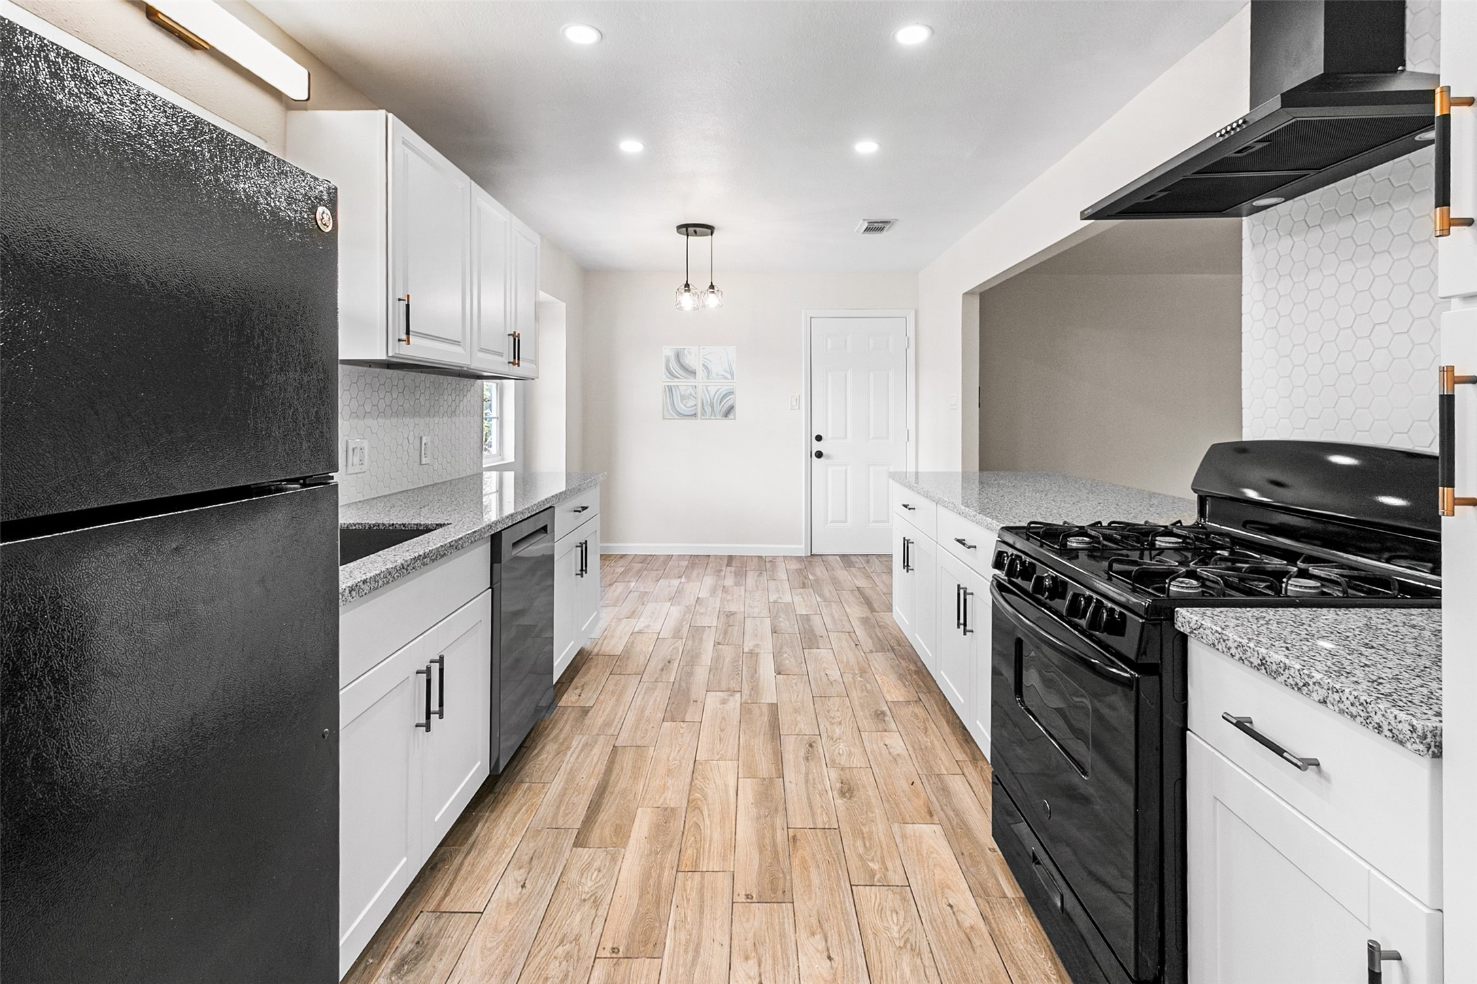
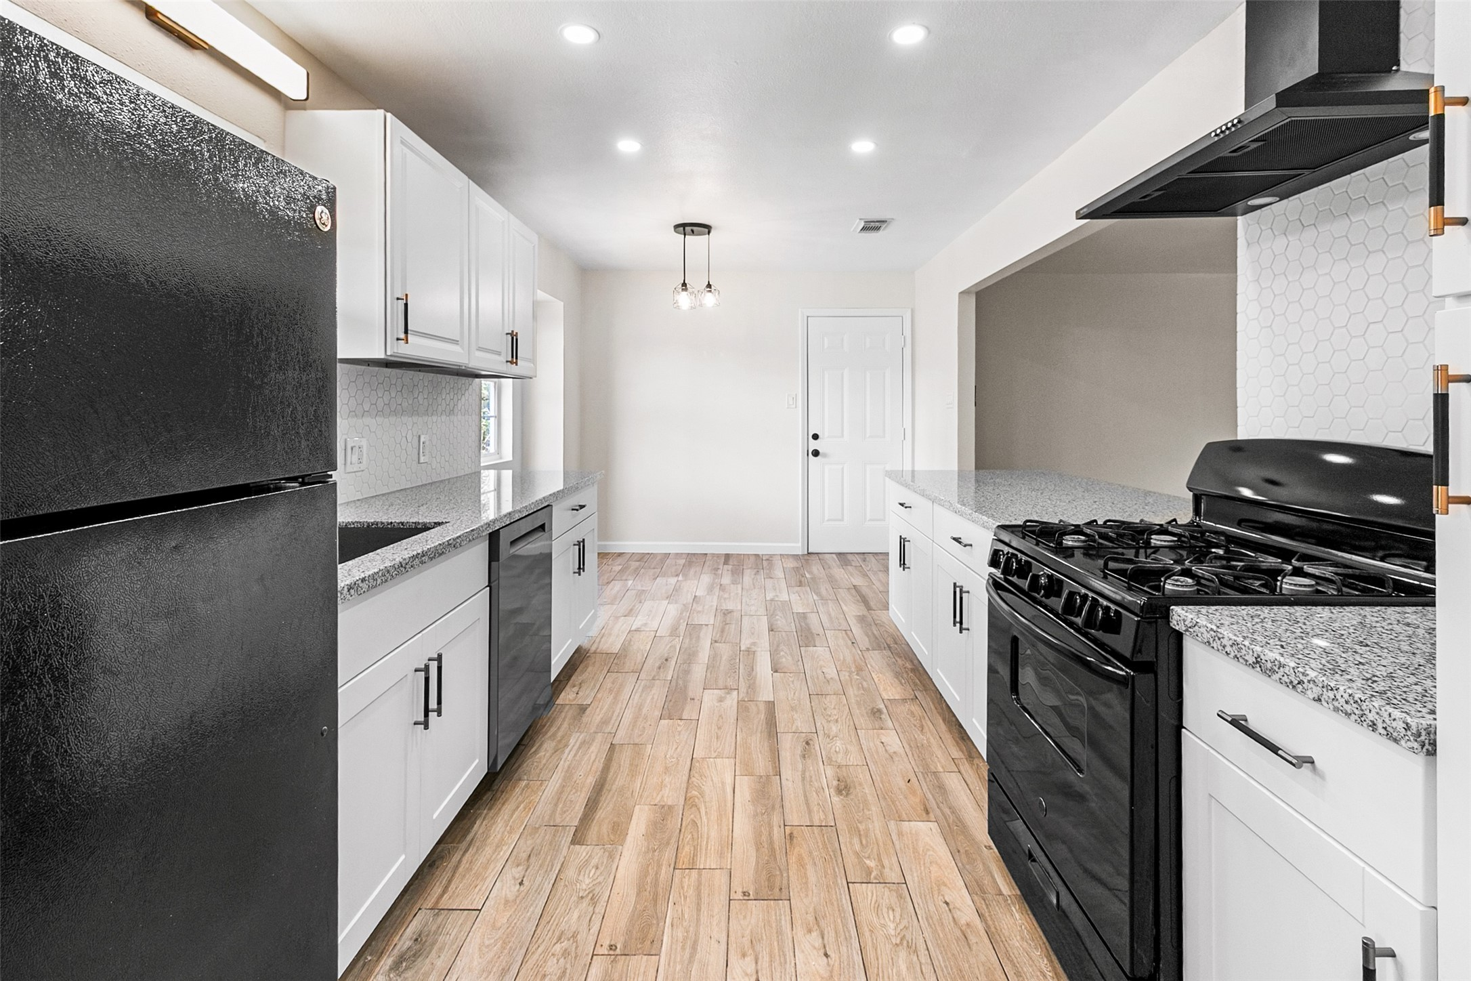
- wall art [662,345,736,421]
